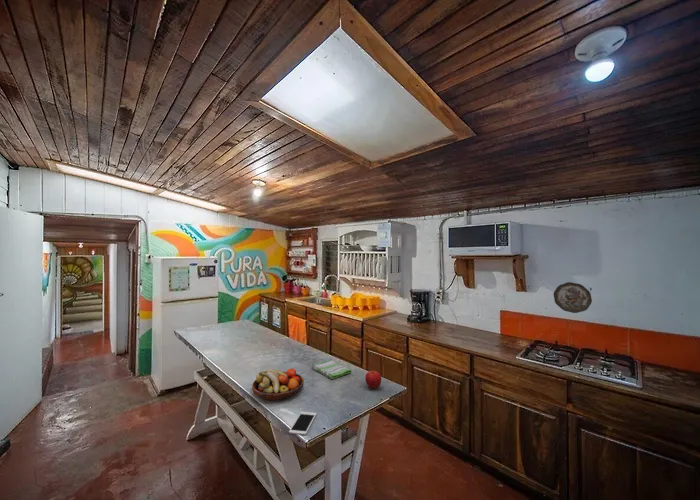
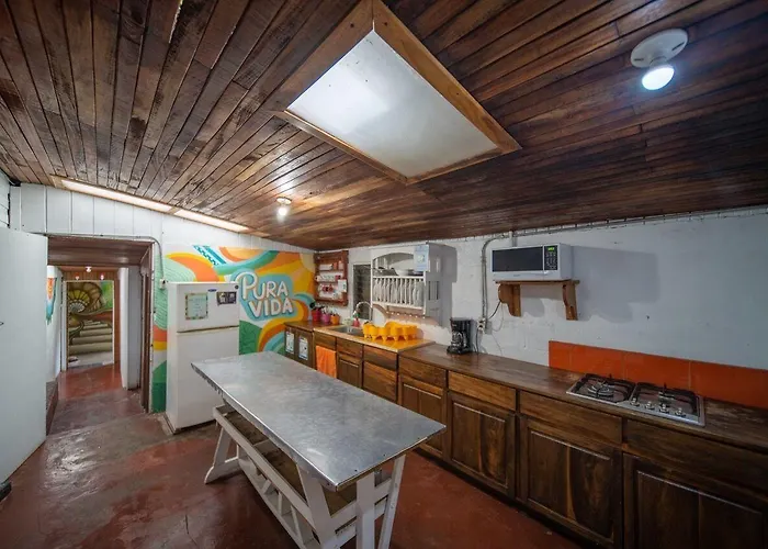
- fruit bowl [251,367,305,401]
- fruit [365,370,382,390]
- cell phone [288,411,318,436]
- decorative plate [552,281,593,314]
- dish towel [311,359,353,380]
